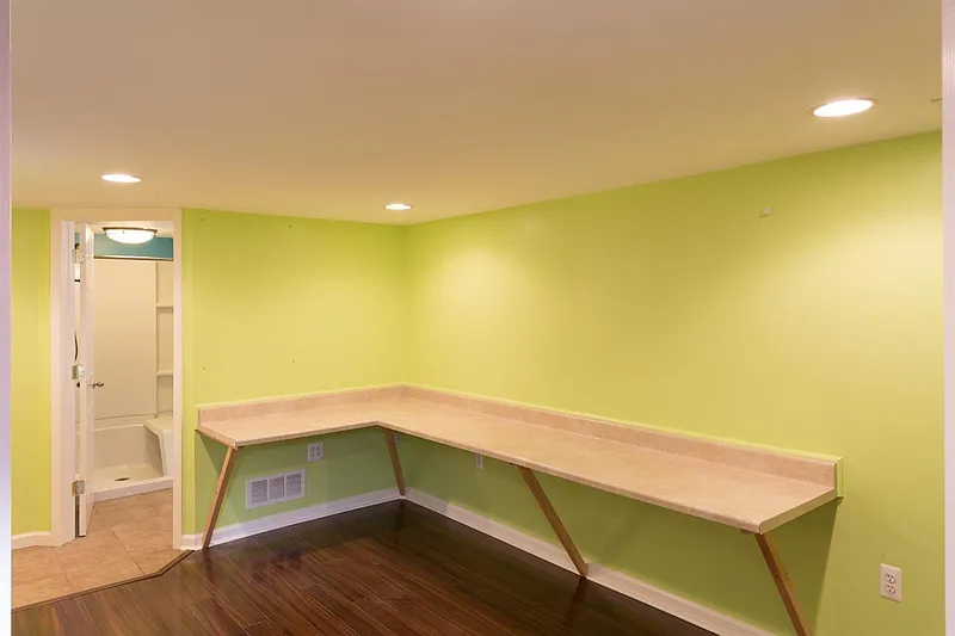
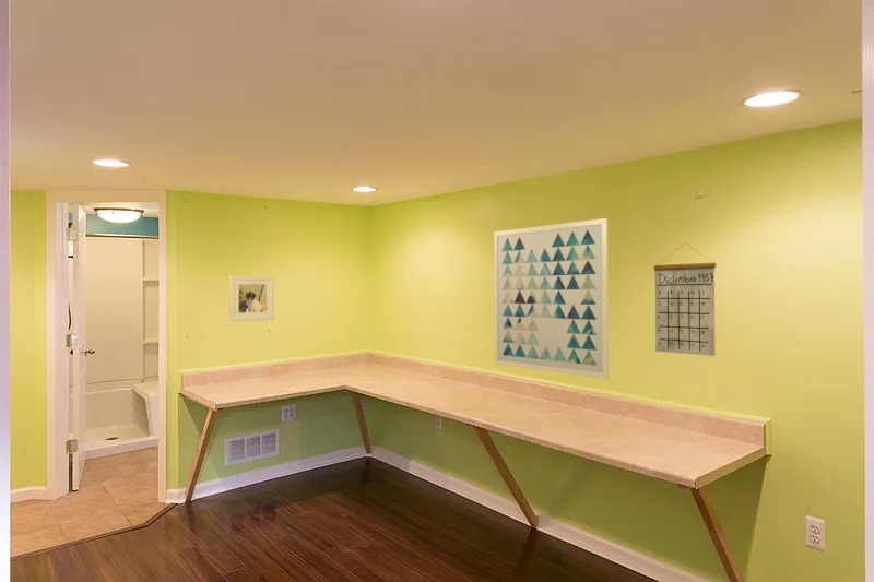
+ wall art [493,217,610,380]
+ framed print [228,275,275,322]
+ calendar [653,244,717,357]
